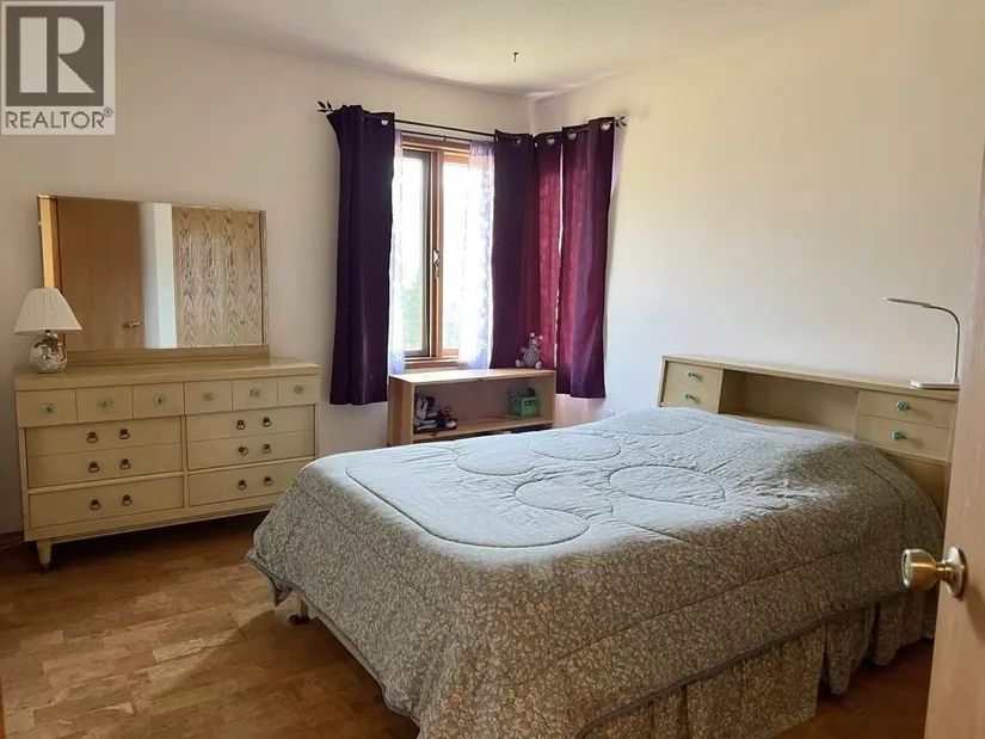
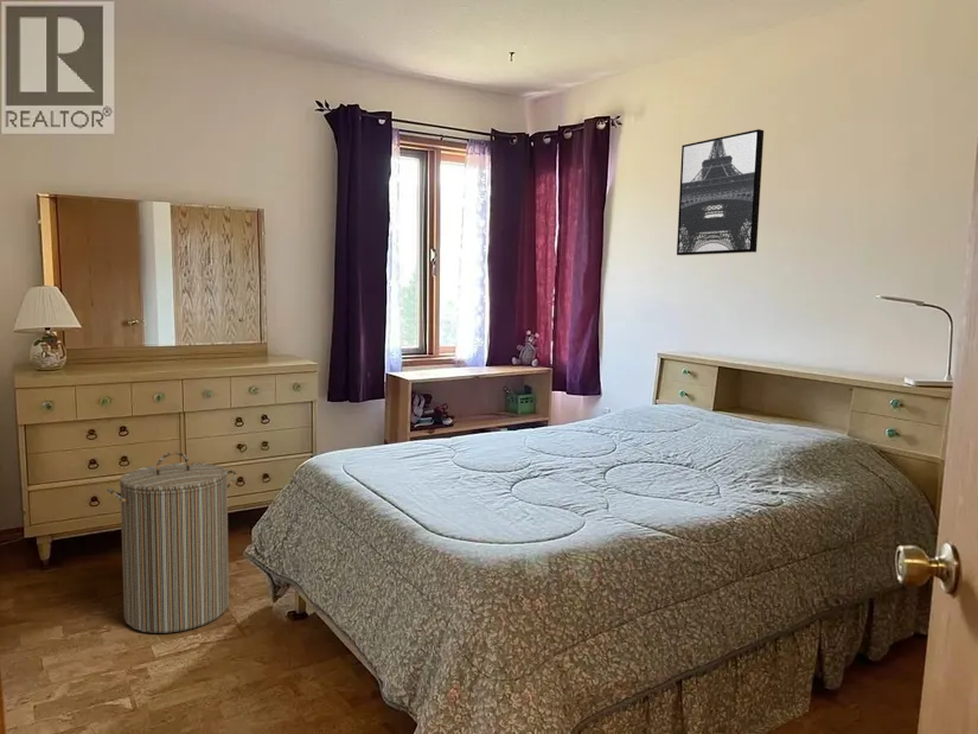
+ wall art [676,128,765,256]
+ laundry hamper [106,451,238,634]
